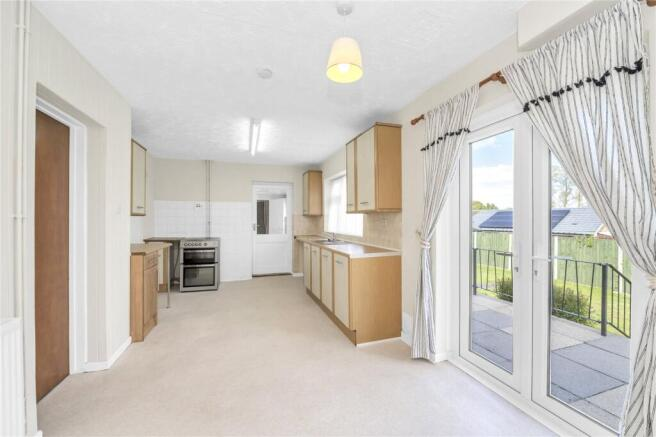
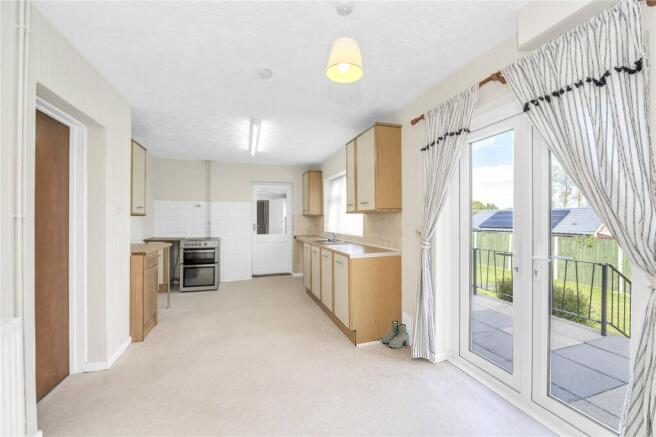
+ boots [381,320,410,349]
